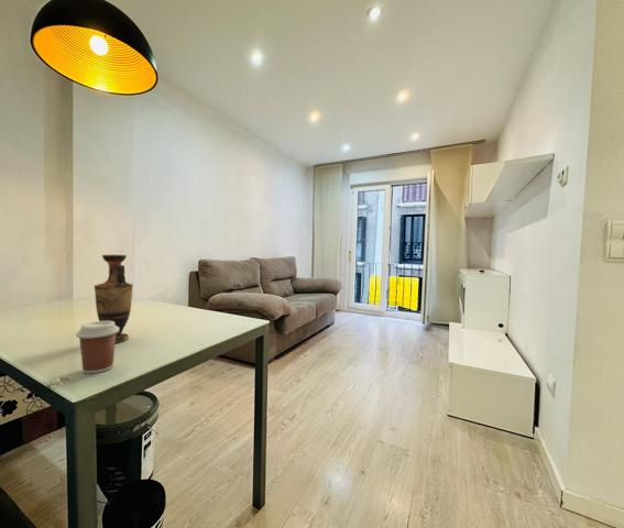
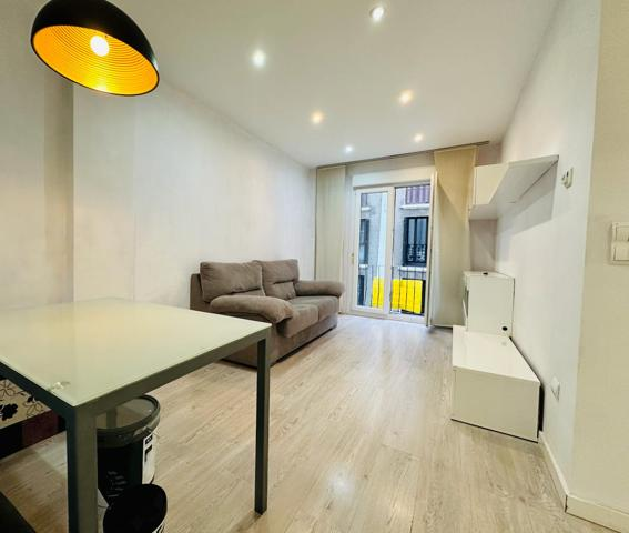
- coffee cup [75,320,119,374]
- vase [94,254,134,344]
